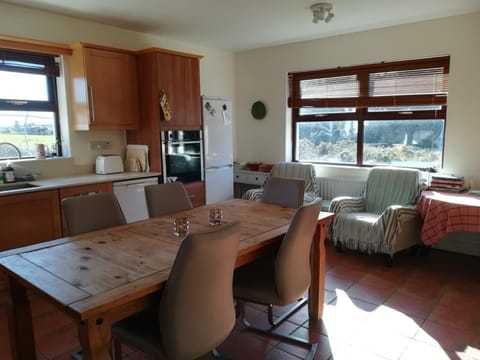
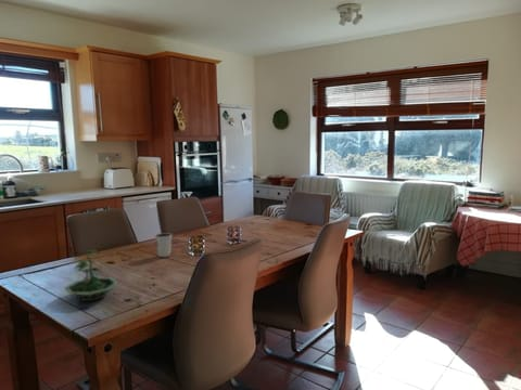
+ dixie cup [154,232,174,258]
+ terrarium [63,249,120,302]
